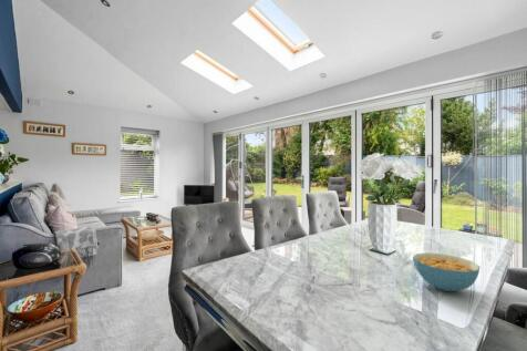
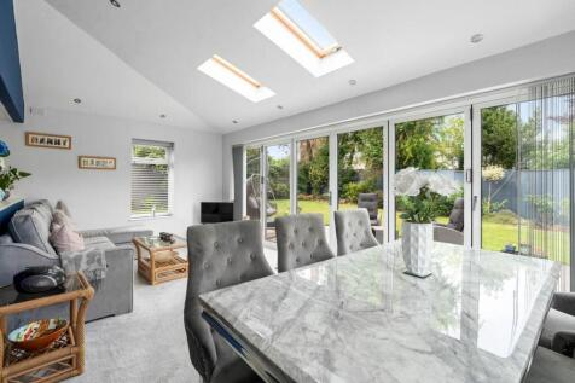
- cereal bowl [412,251,480,292]
